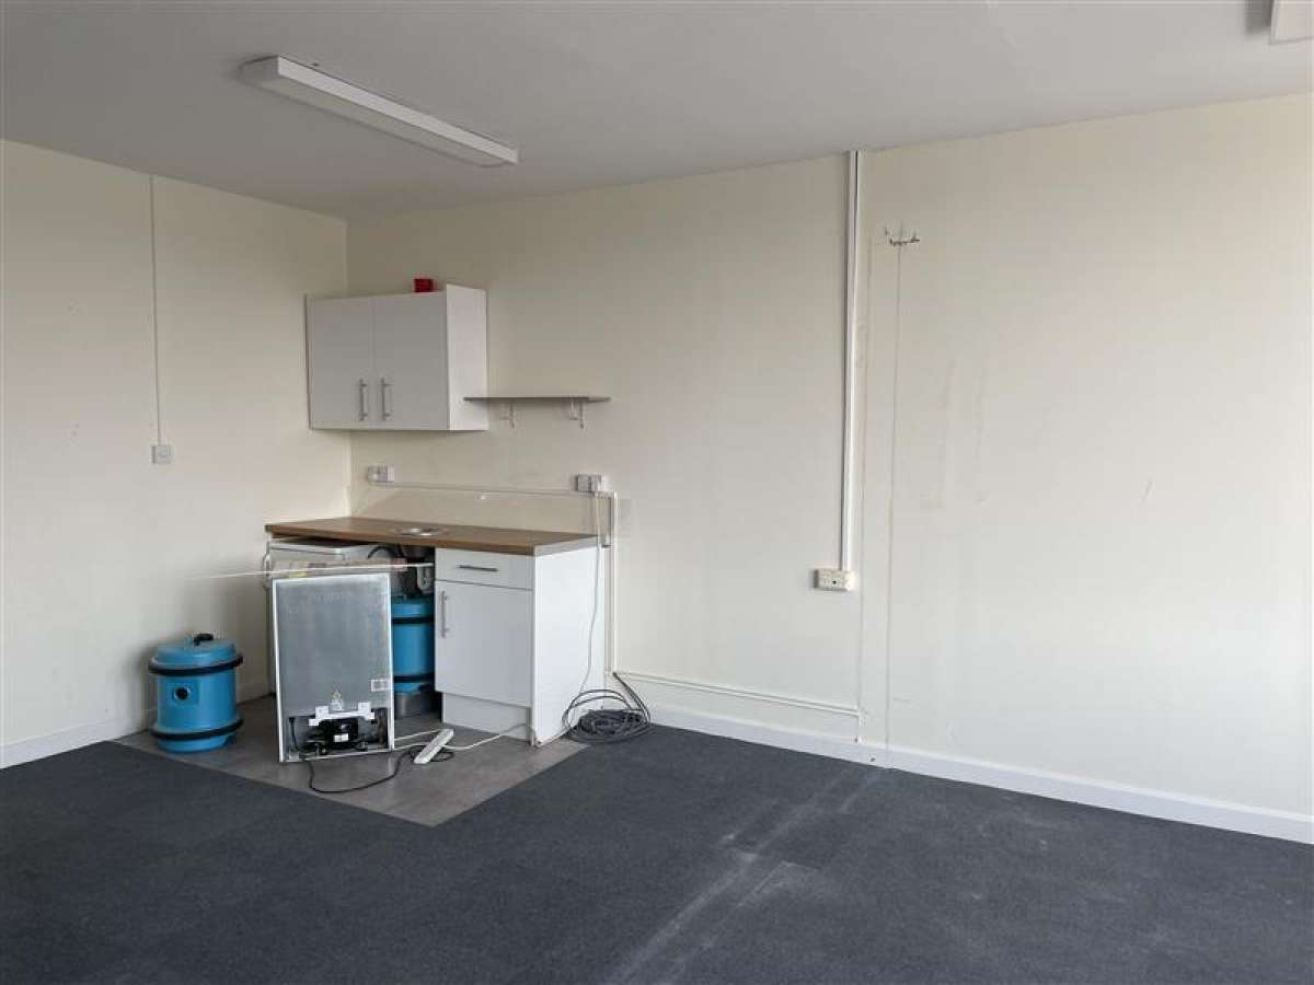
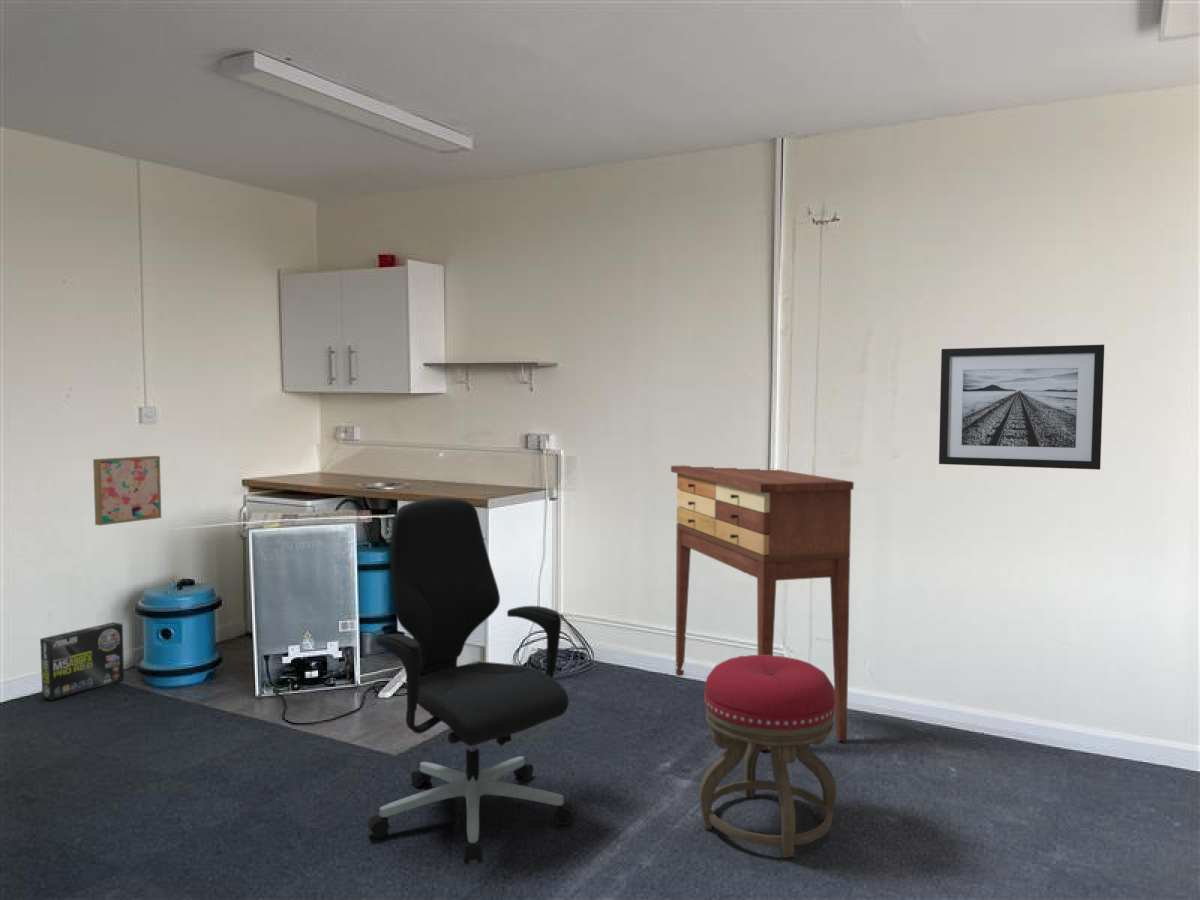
+ office chair [367,497,576,866]
+ wall art [938,344,1105,471]
+ wall art [92,455,162,526]
+ console table [670,465,855,751]
+ stool [698,654,837,859]
+ box [39,621,125,701]
